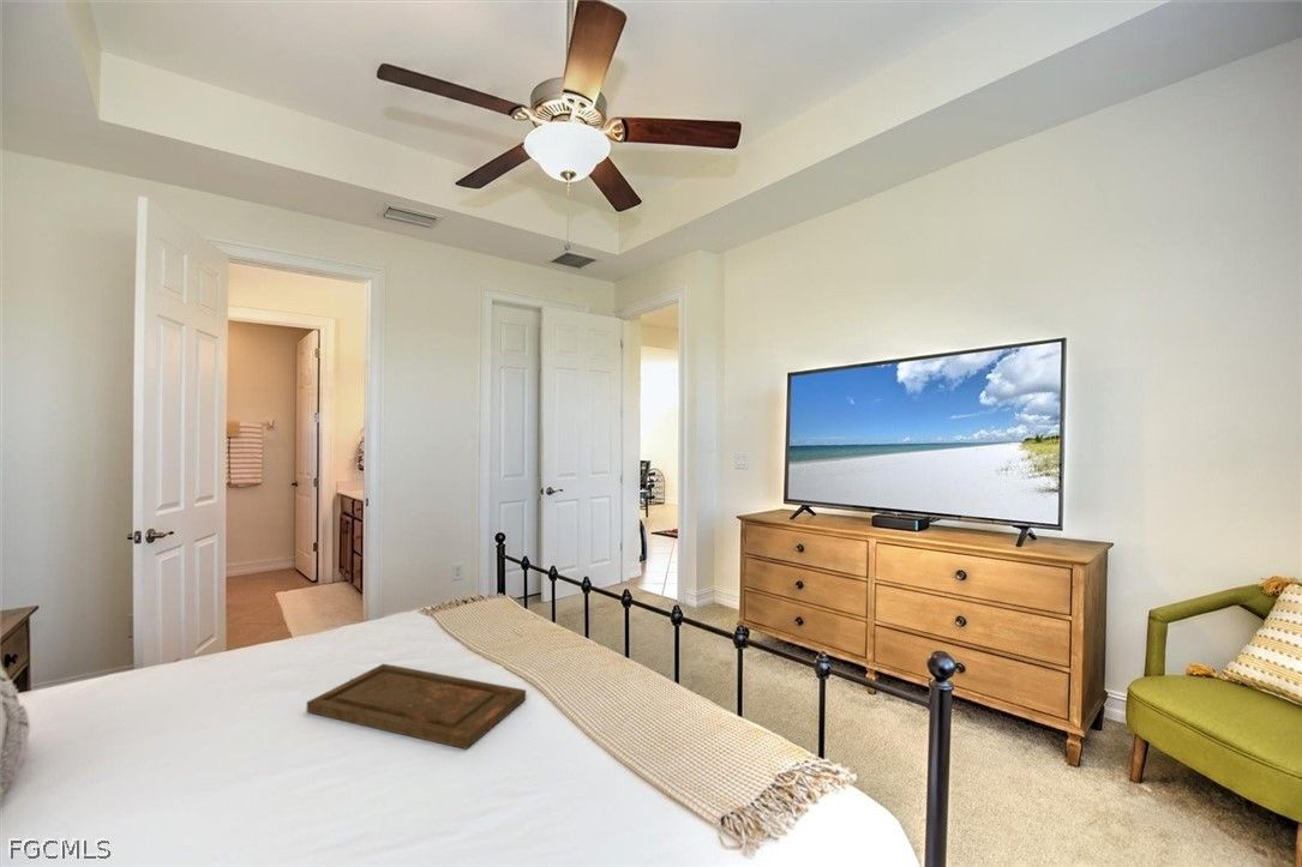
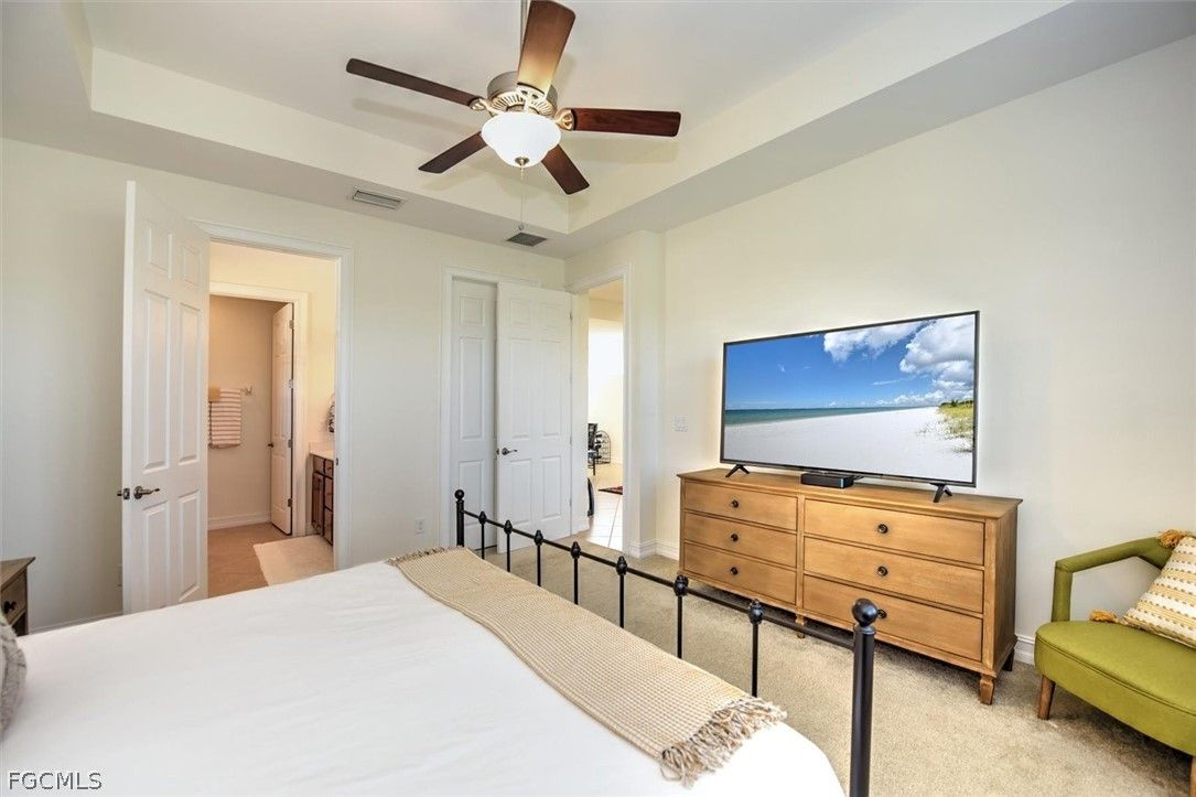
- tray [306,662,527,751]
